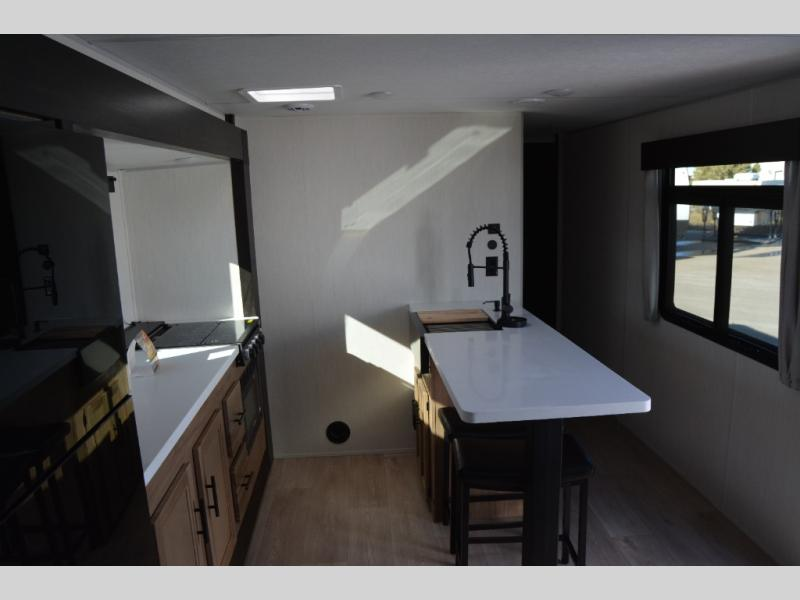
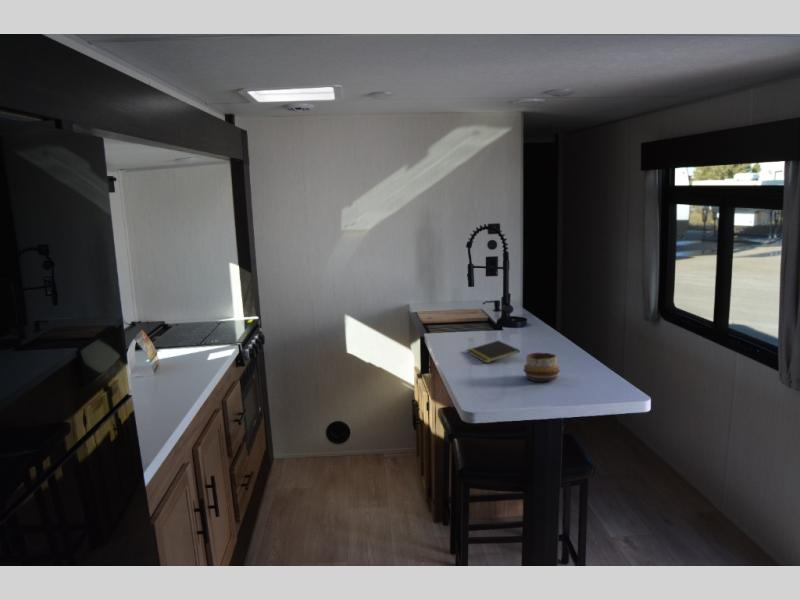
+ decorative bowl [523,352,561,382]
+ notepad [466,339,521,364]
